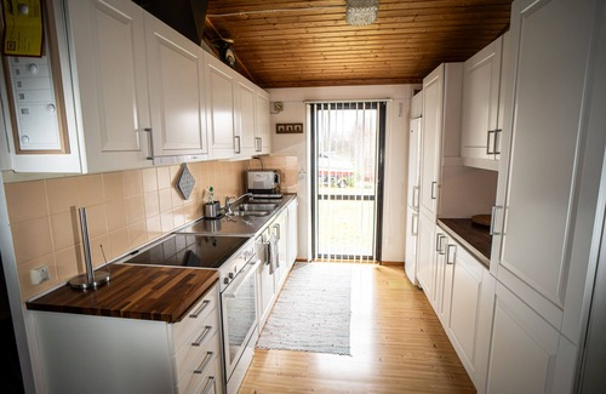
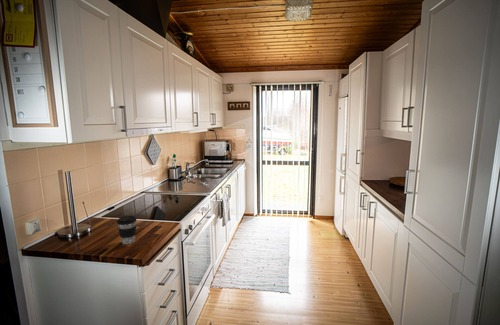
+ coffee cup [116,215,138,245]
